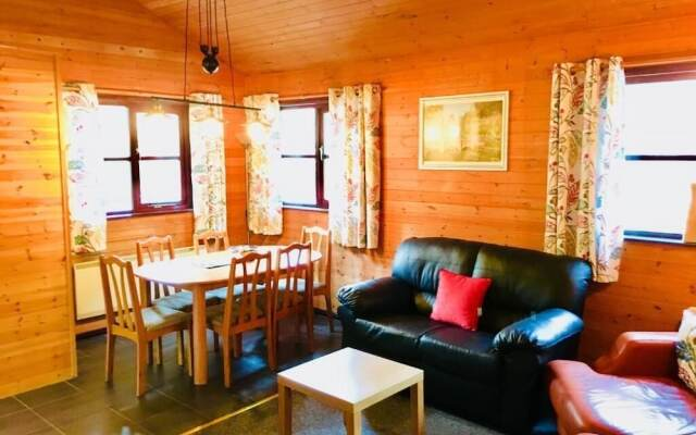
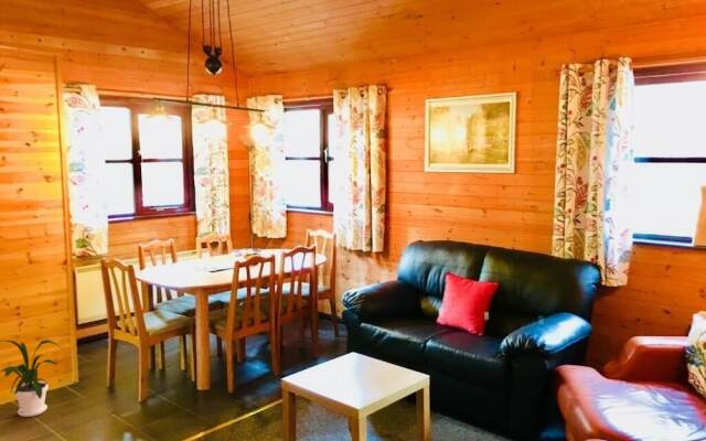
+ house plant [0,338,63,418]
